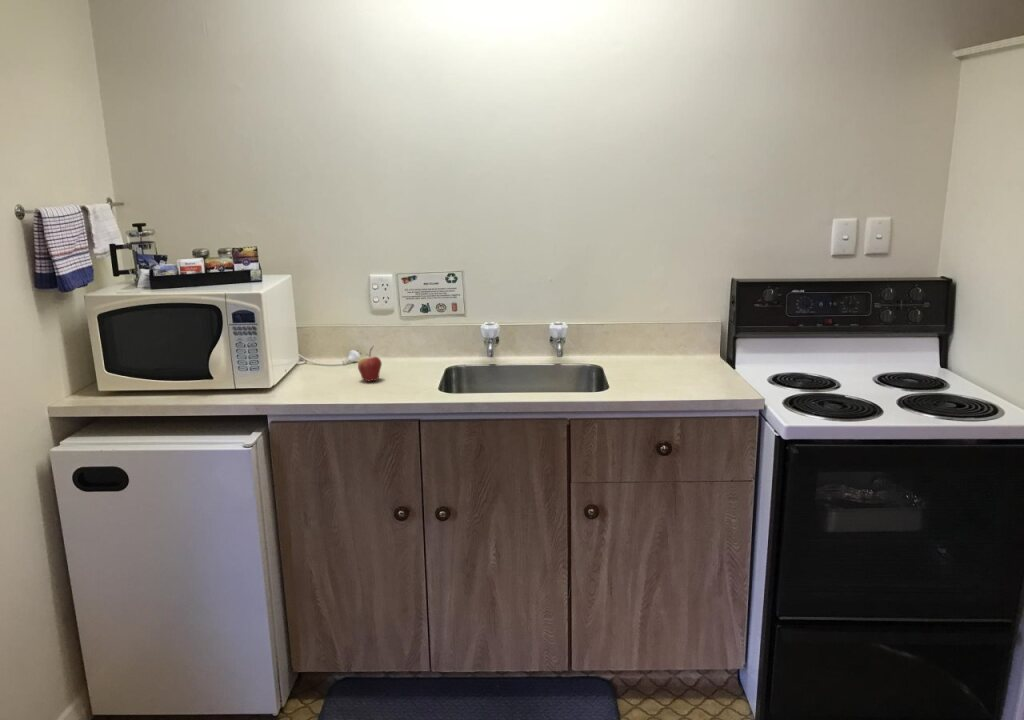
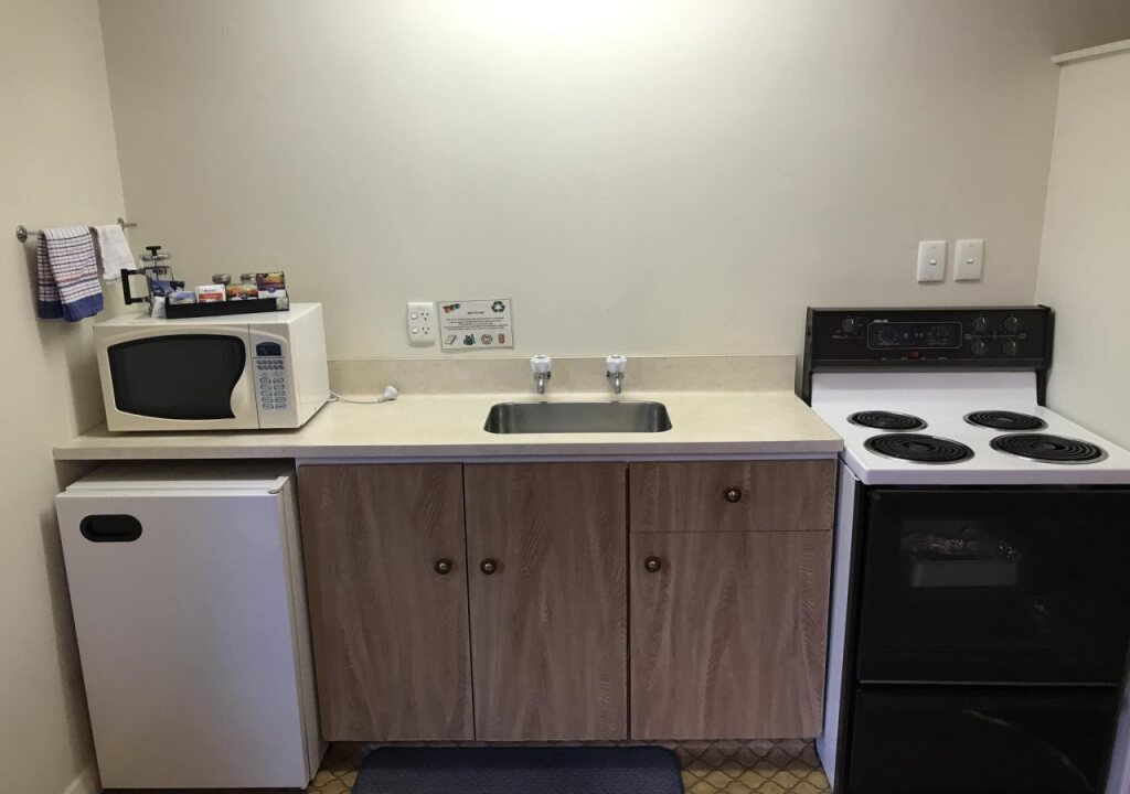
- fruit [357,346,383,383]
